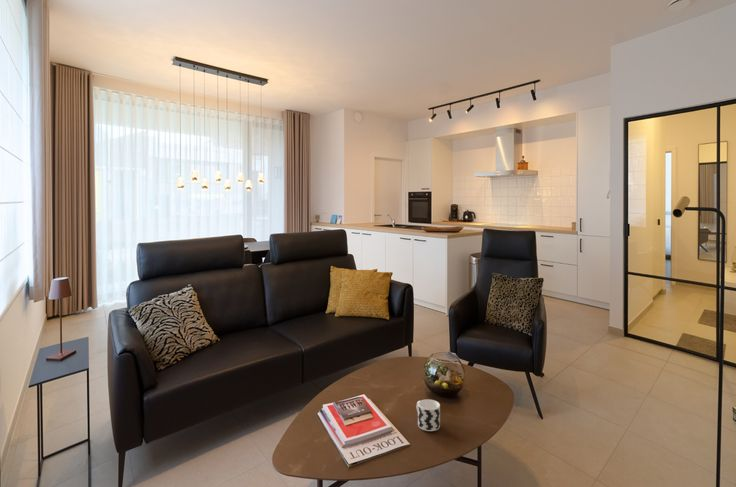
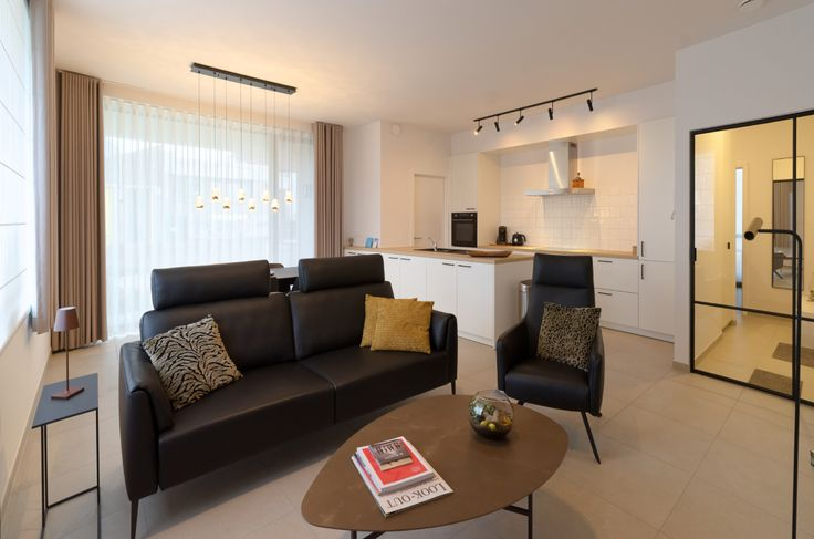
- cup [415,398,441,432]
